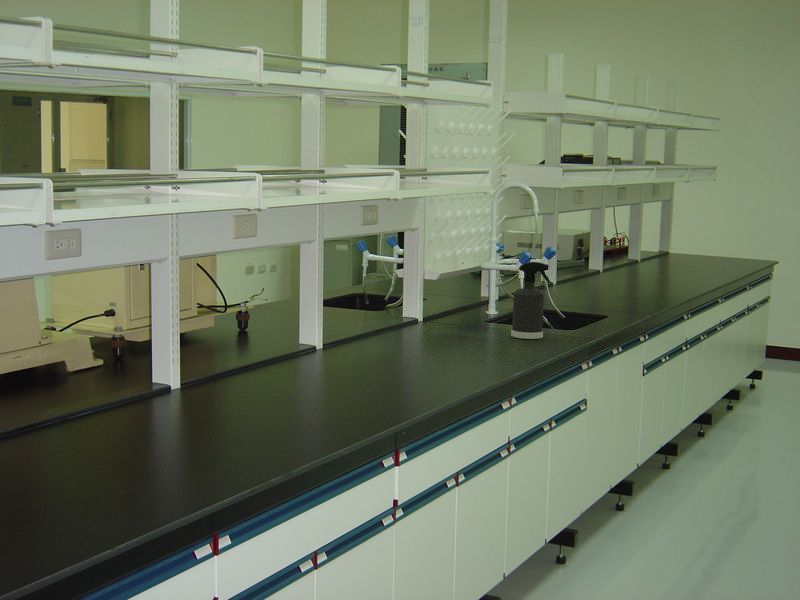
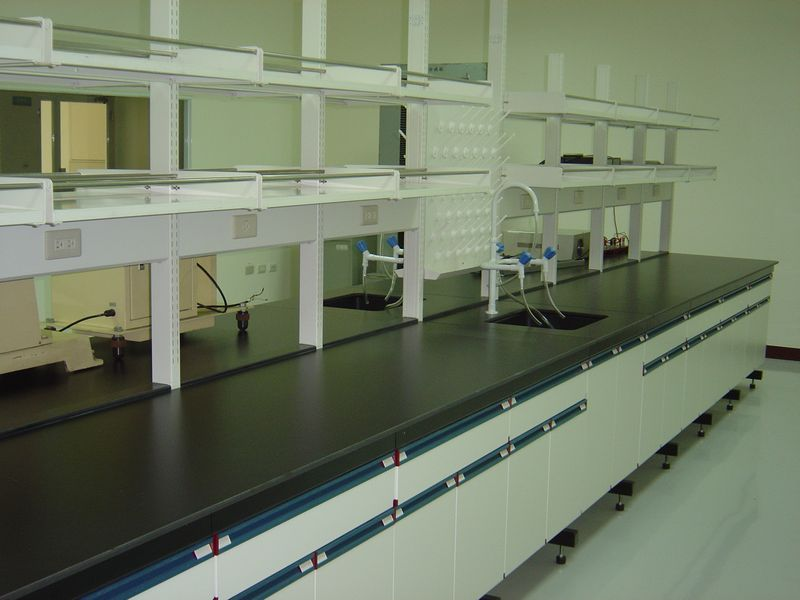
- spray bottle [510,261,552,340]
